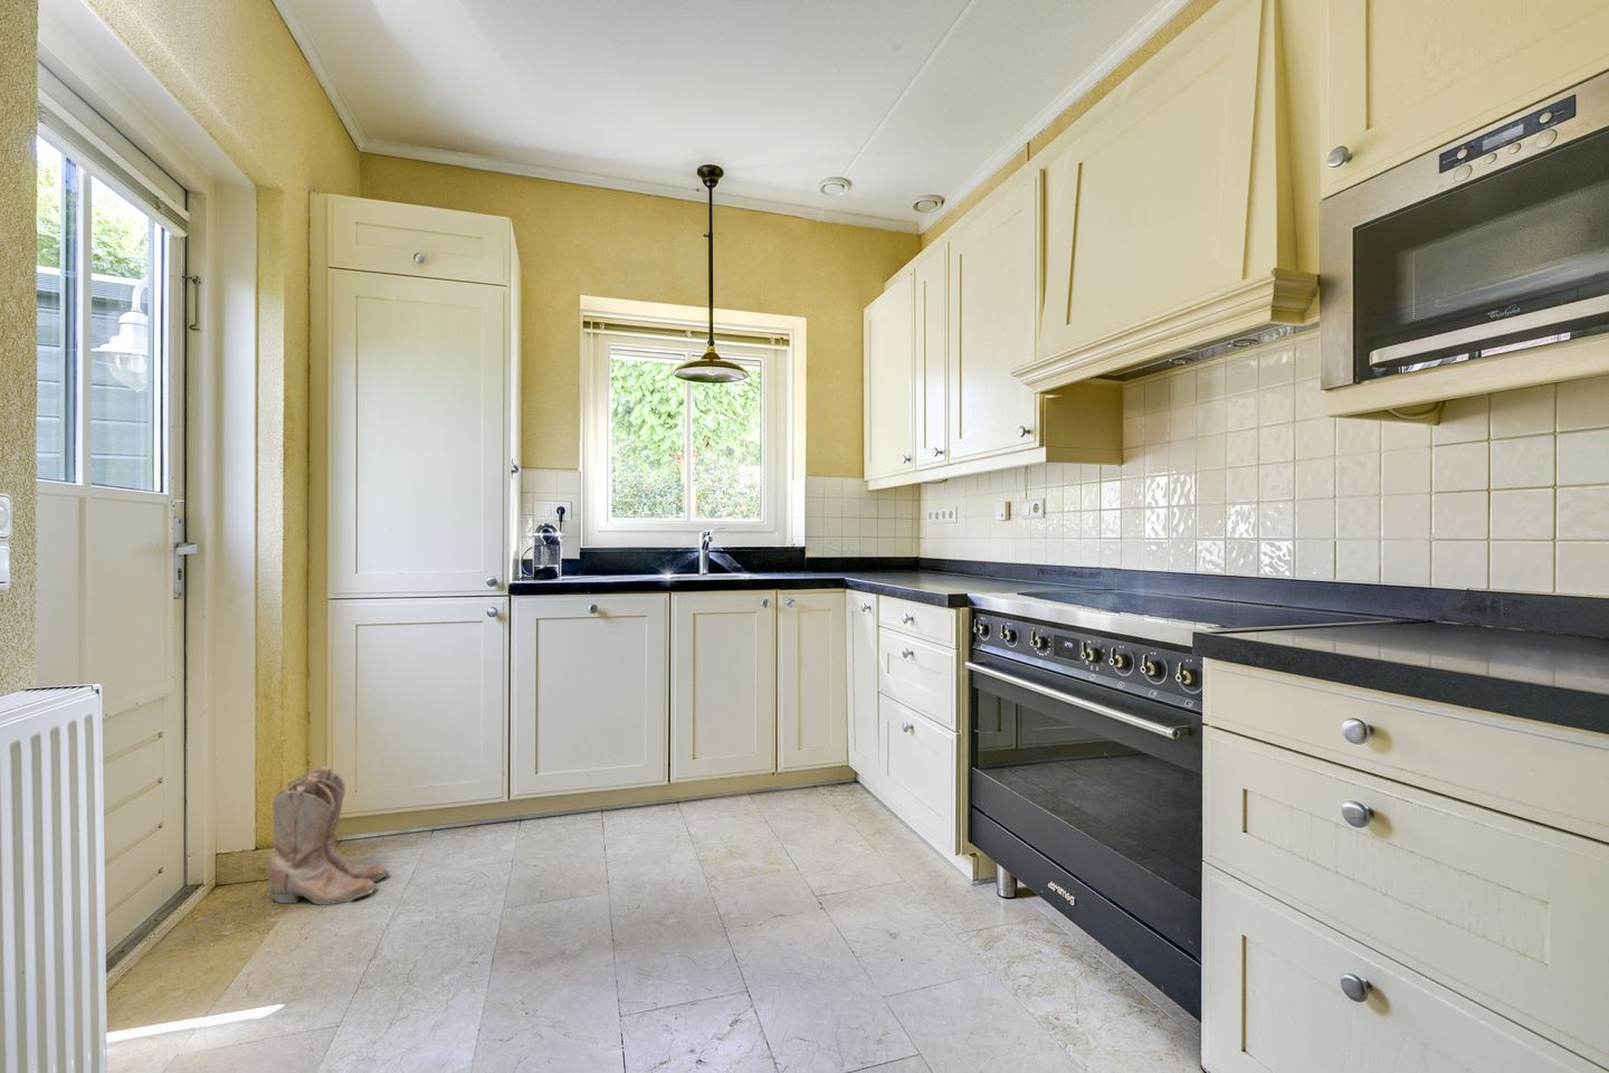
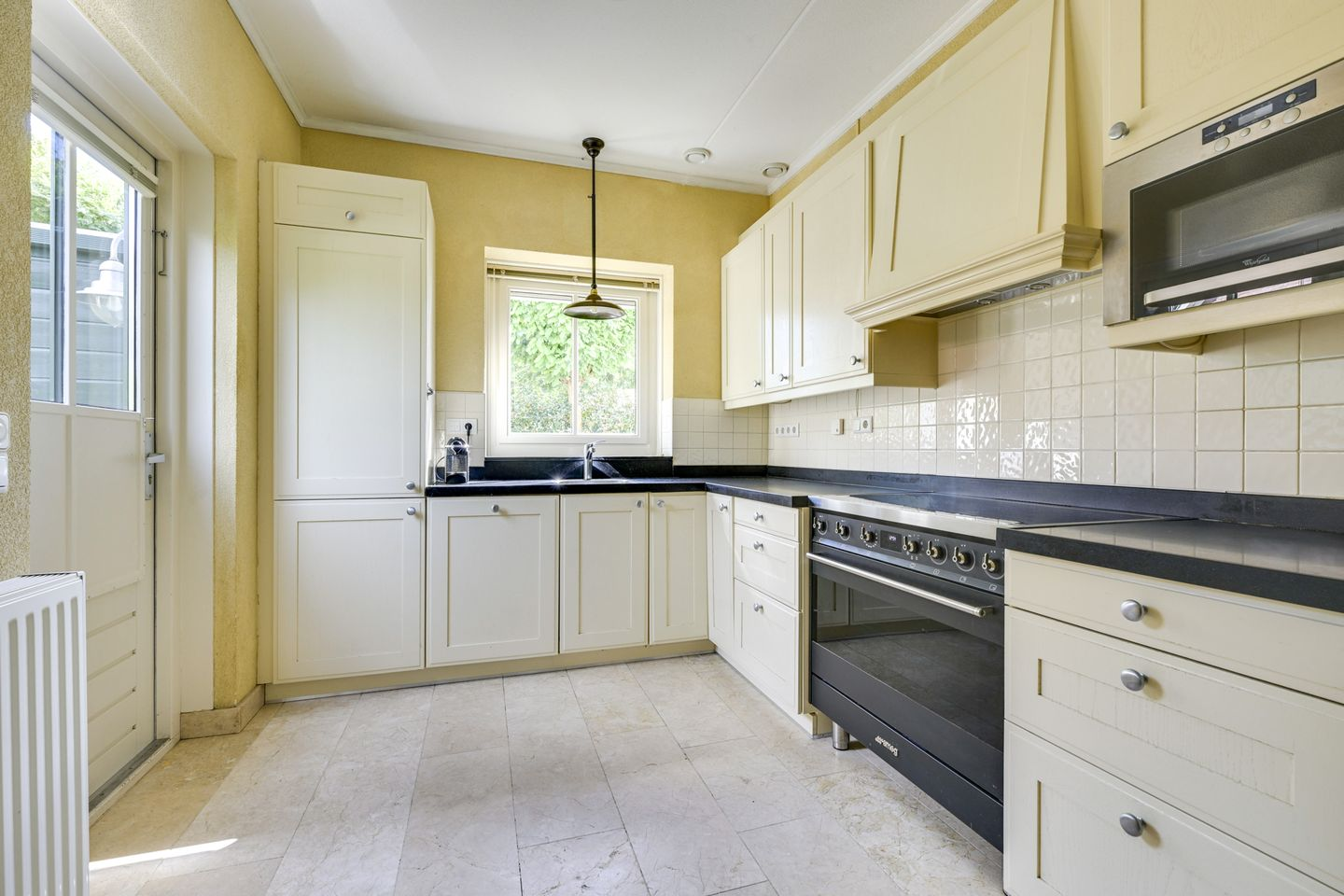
- boots [267,765,390,905]
